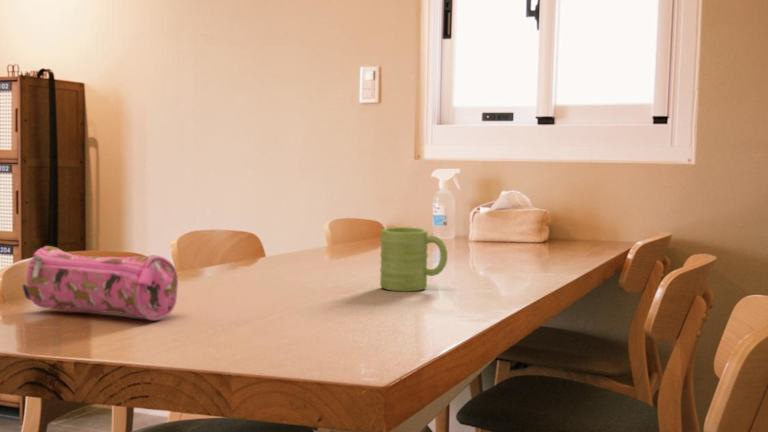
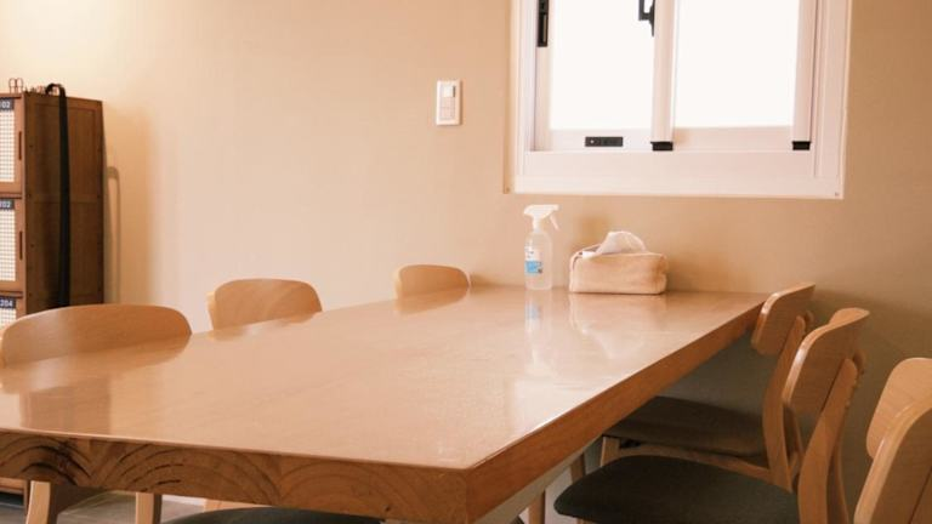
- pencil case [22,245,179,321]
- mug [379,226,448,293]
